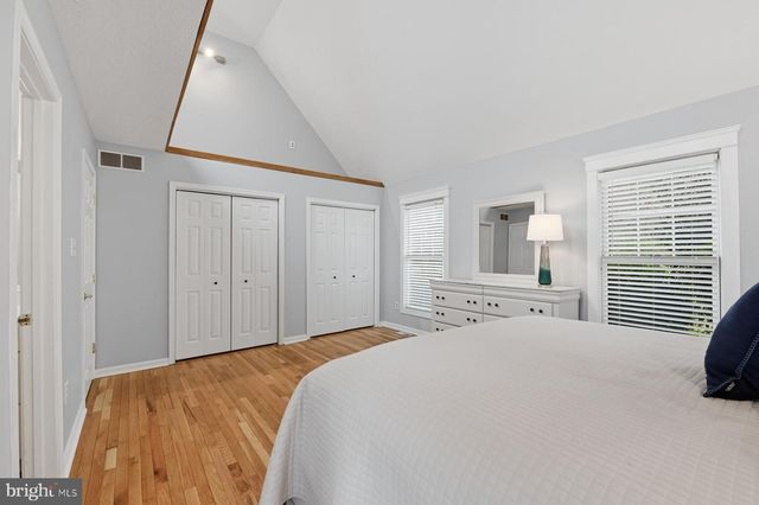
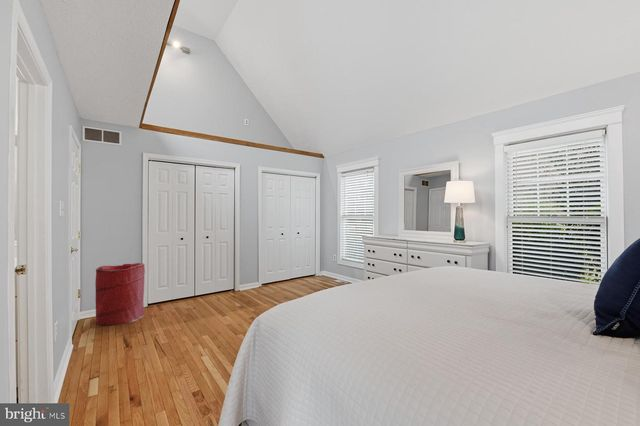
+ laundry hamper [94,262,146,327]
